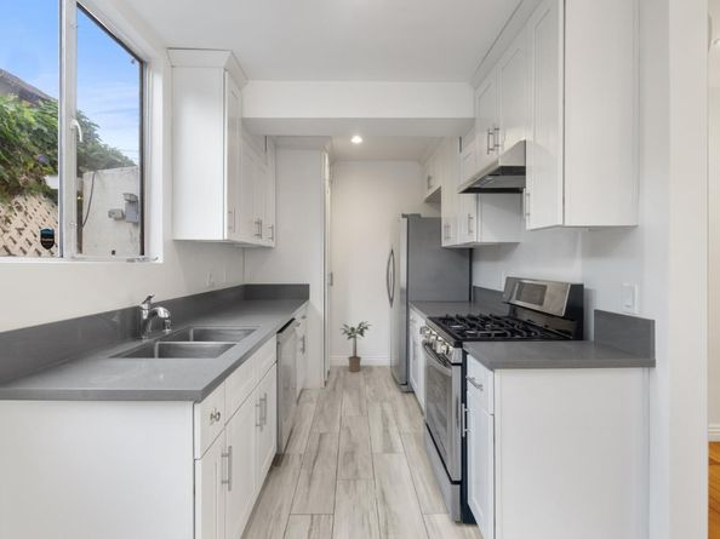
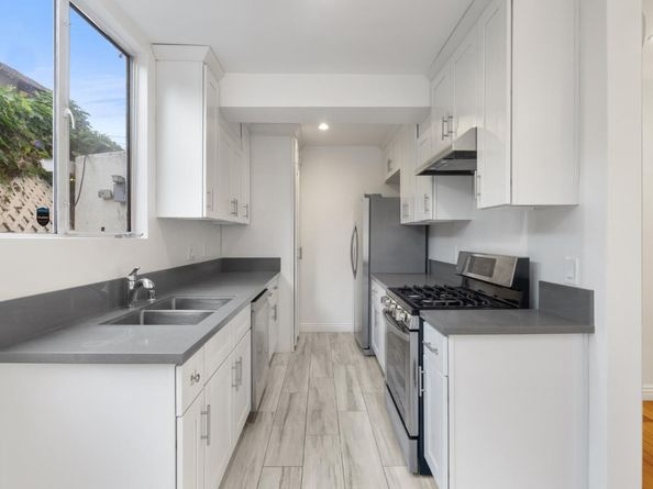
- potted plant [339,320,373,373]
